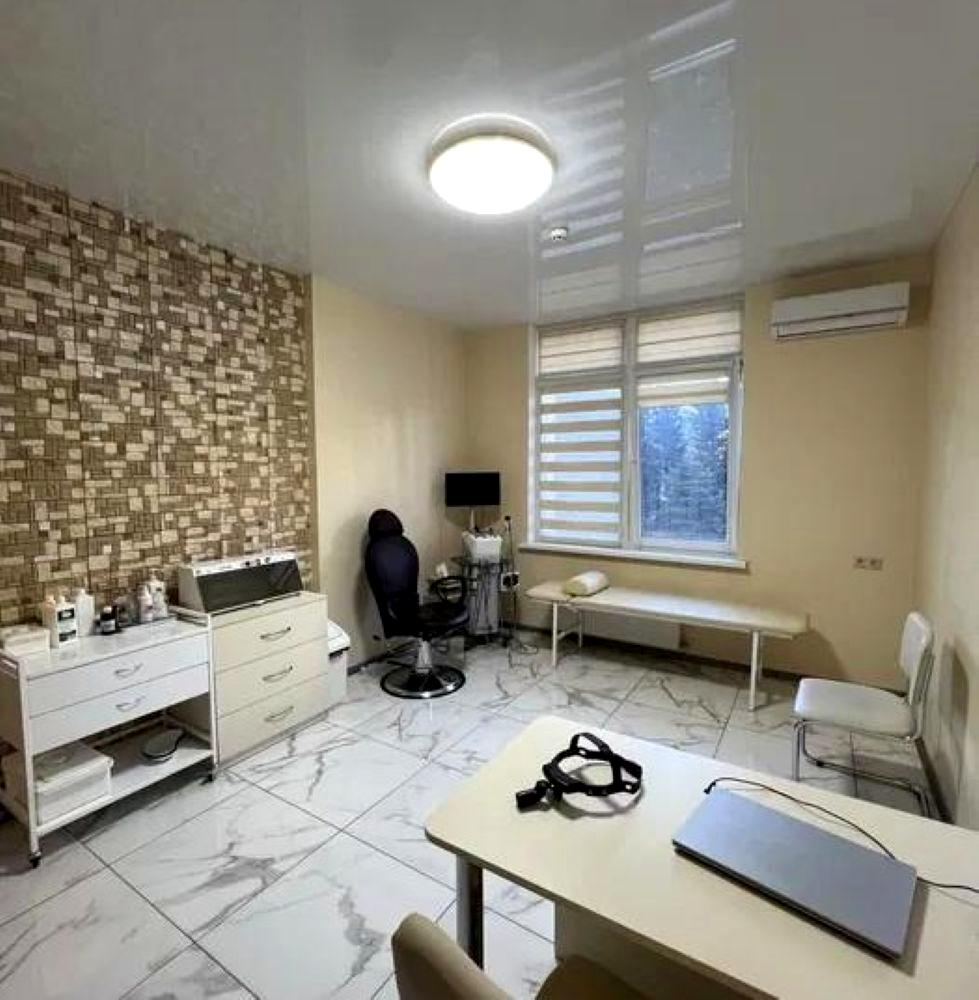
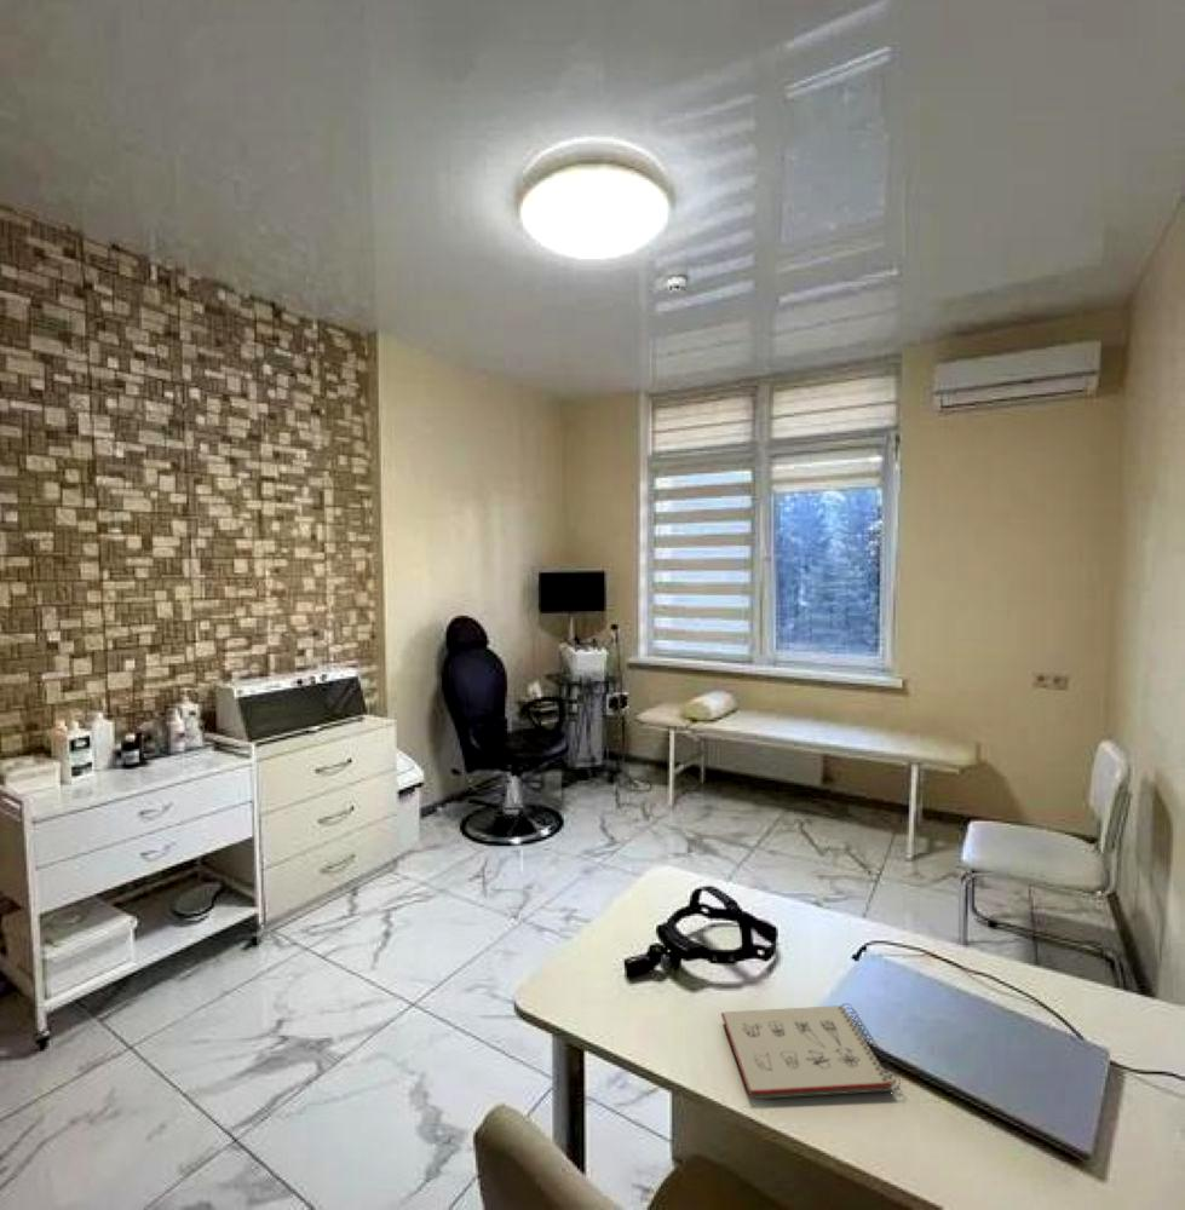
+ notepad [720,1002,902,1100]
